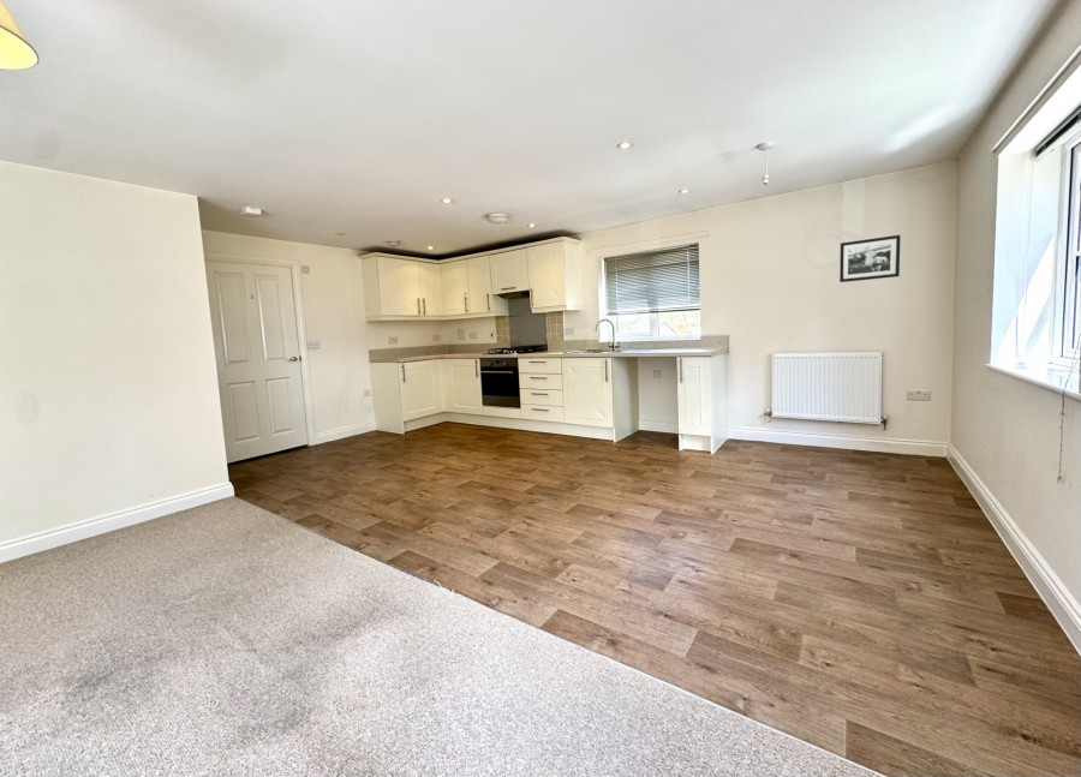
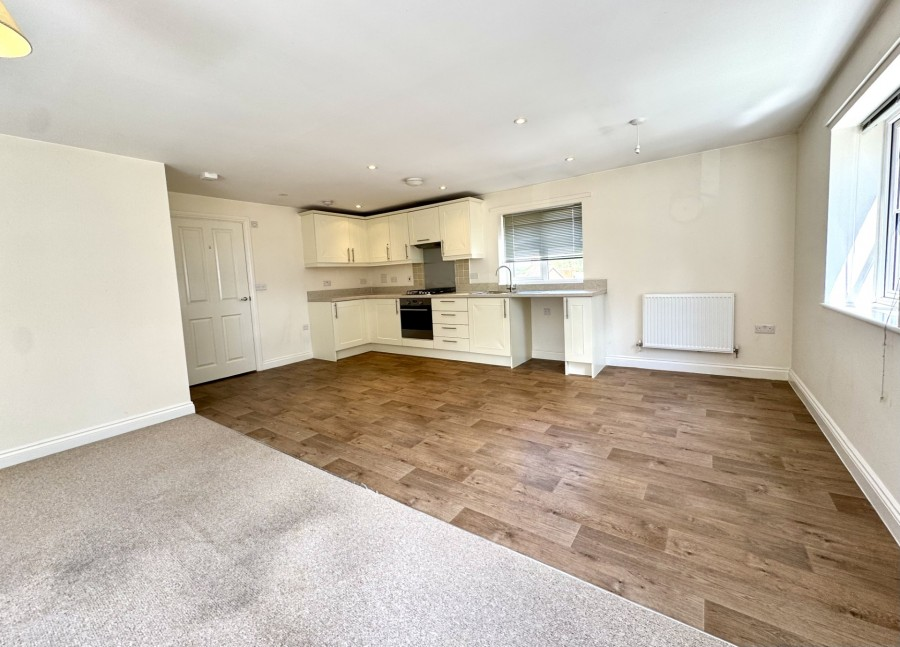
- picture frame [838,234,902,283]
